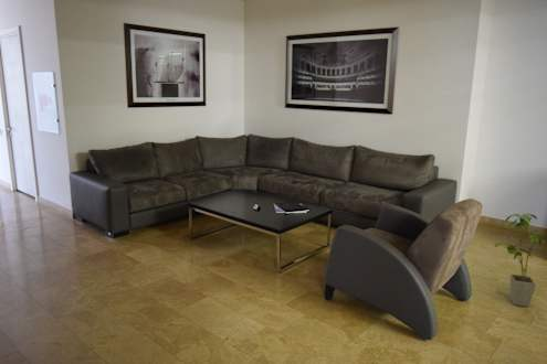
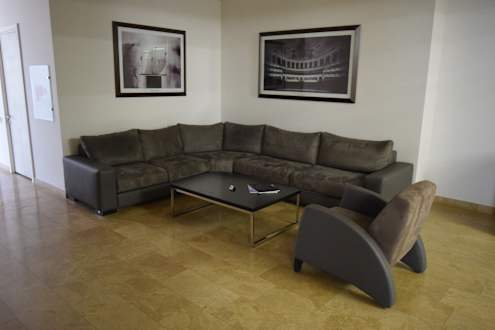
- house plant [493,213,547,308]
